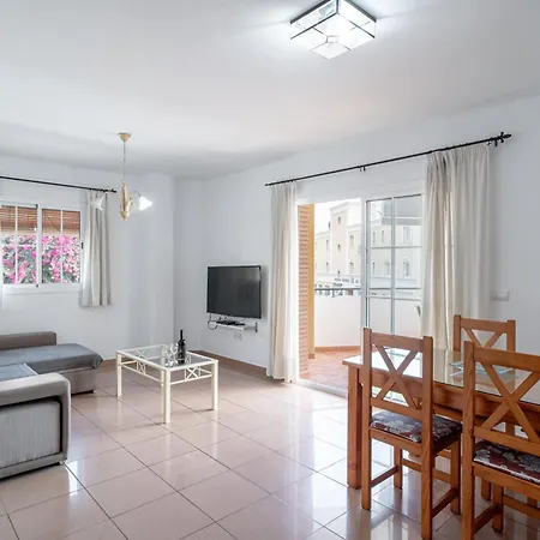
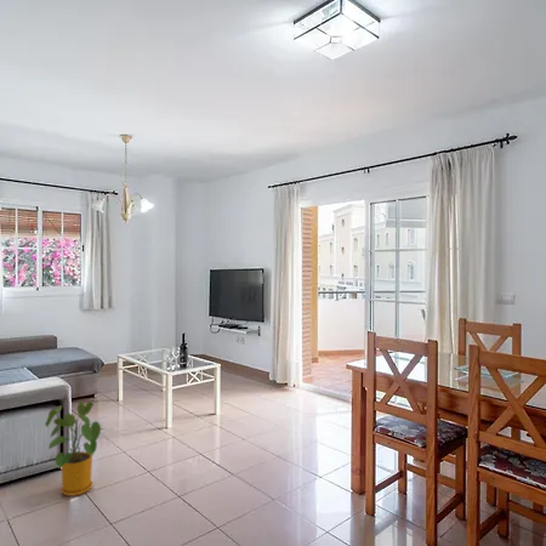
+ house plant [44,399,106,497]
